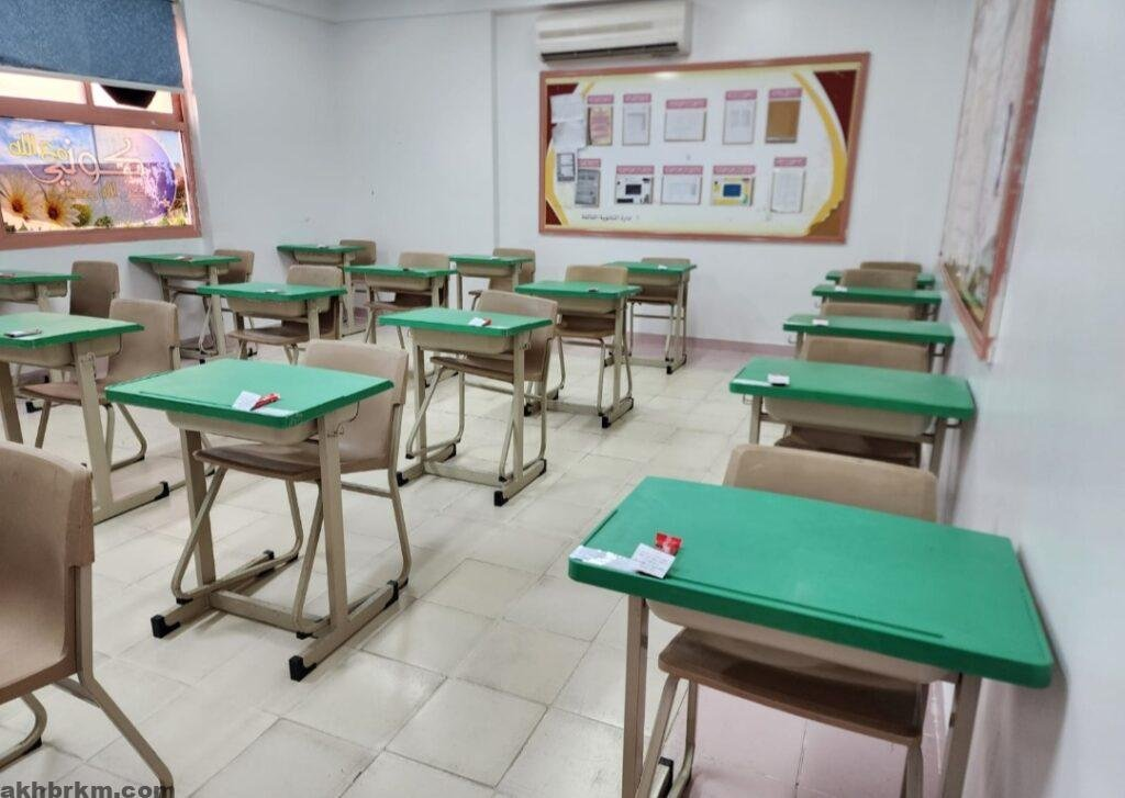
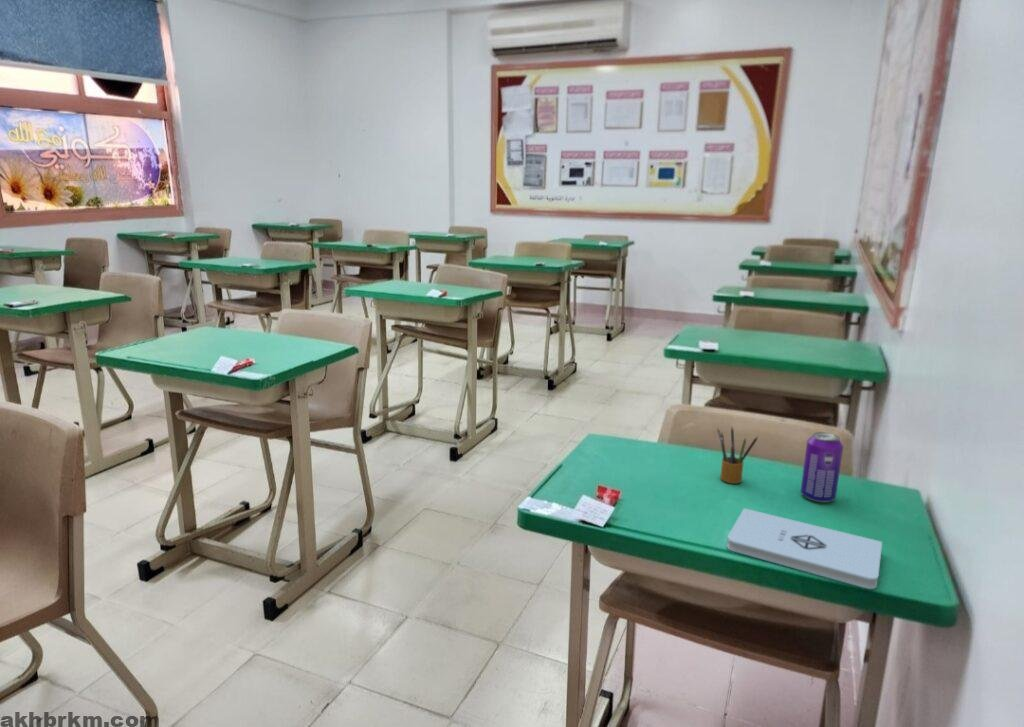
+ pencil box [717,426,759,485]
+ beverage can [800,431,844,503]
+ notepad [726,507,883,590]
